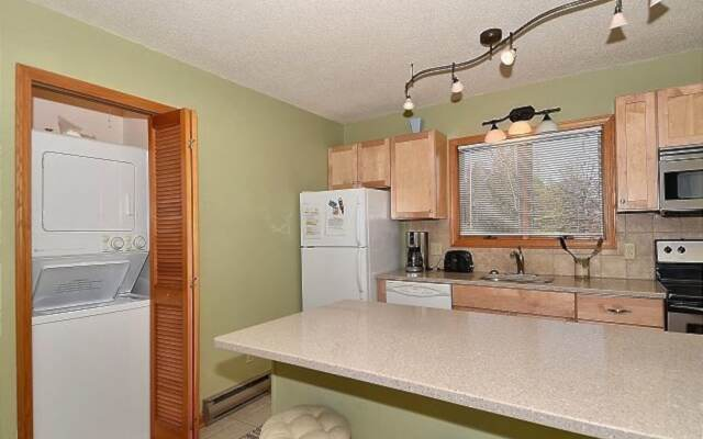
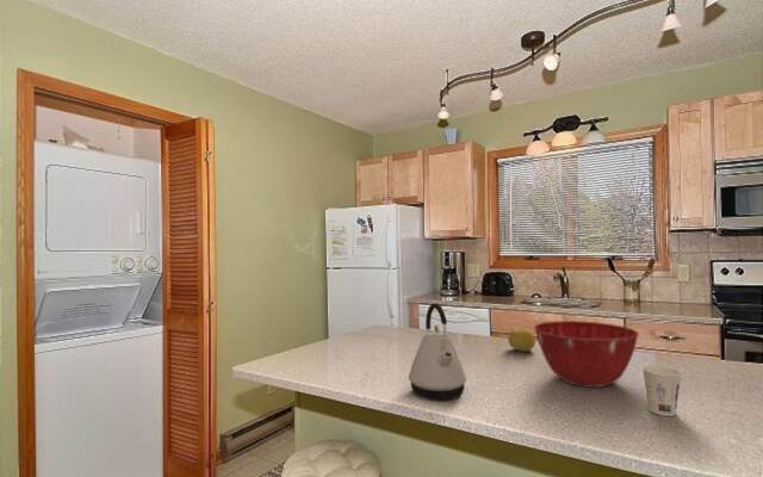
+ mixing bowl [533,320,640,389]
+ fruit [507,328,536,353]
+ cup [641,364,683,417]
+ kettle [408,302,467,402]
